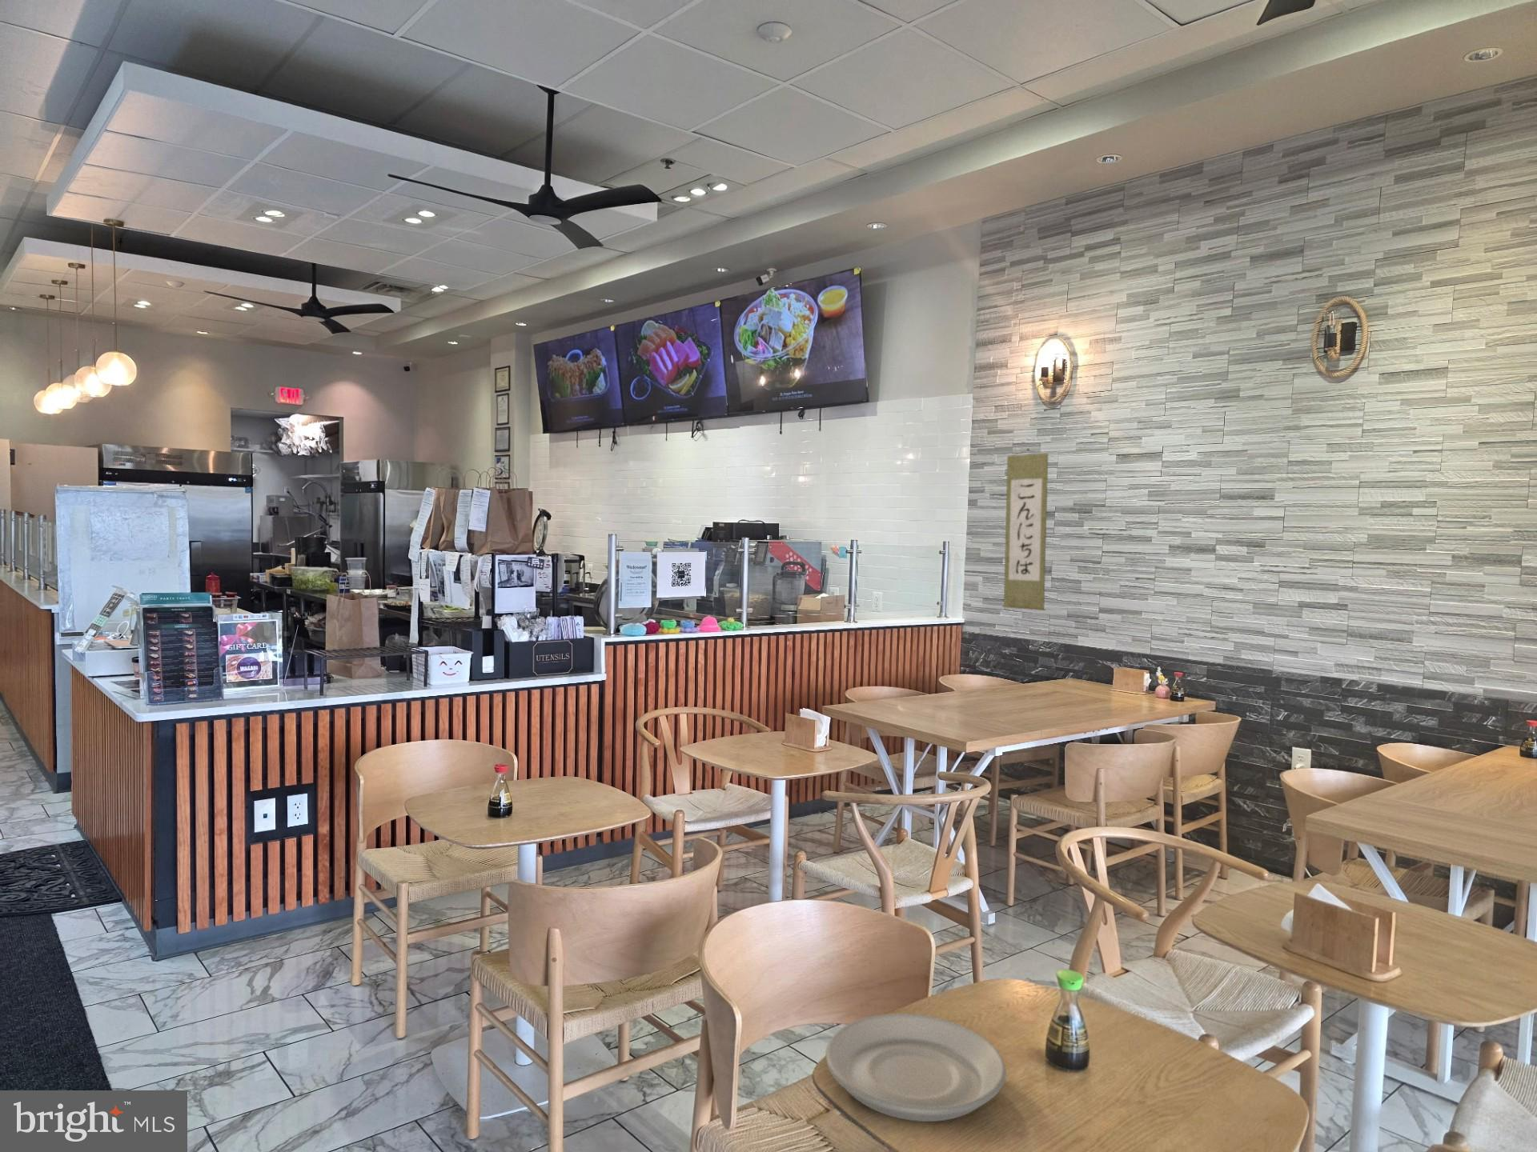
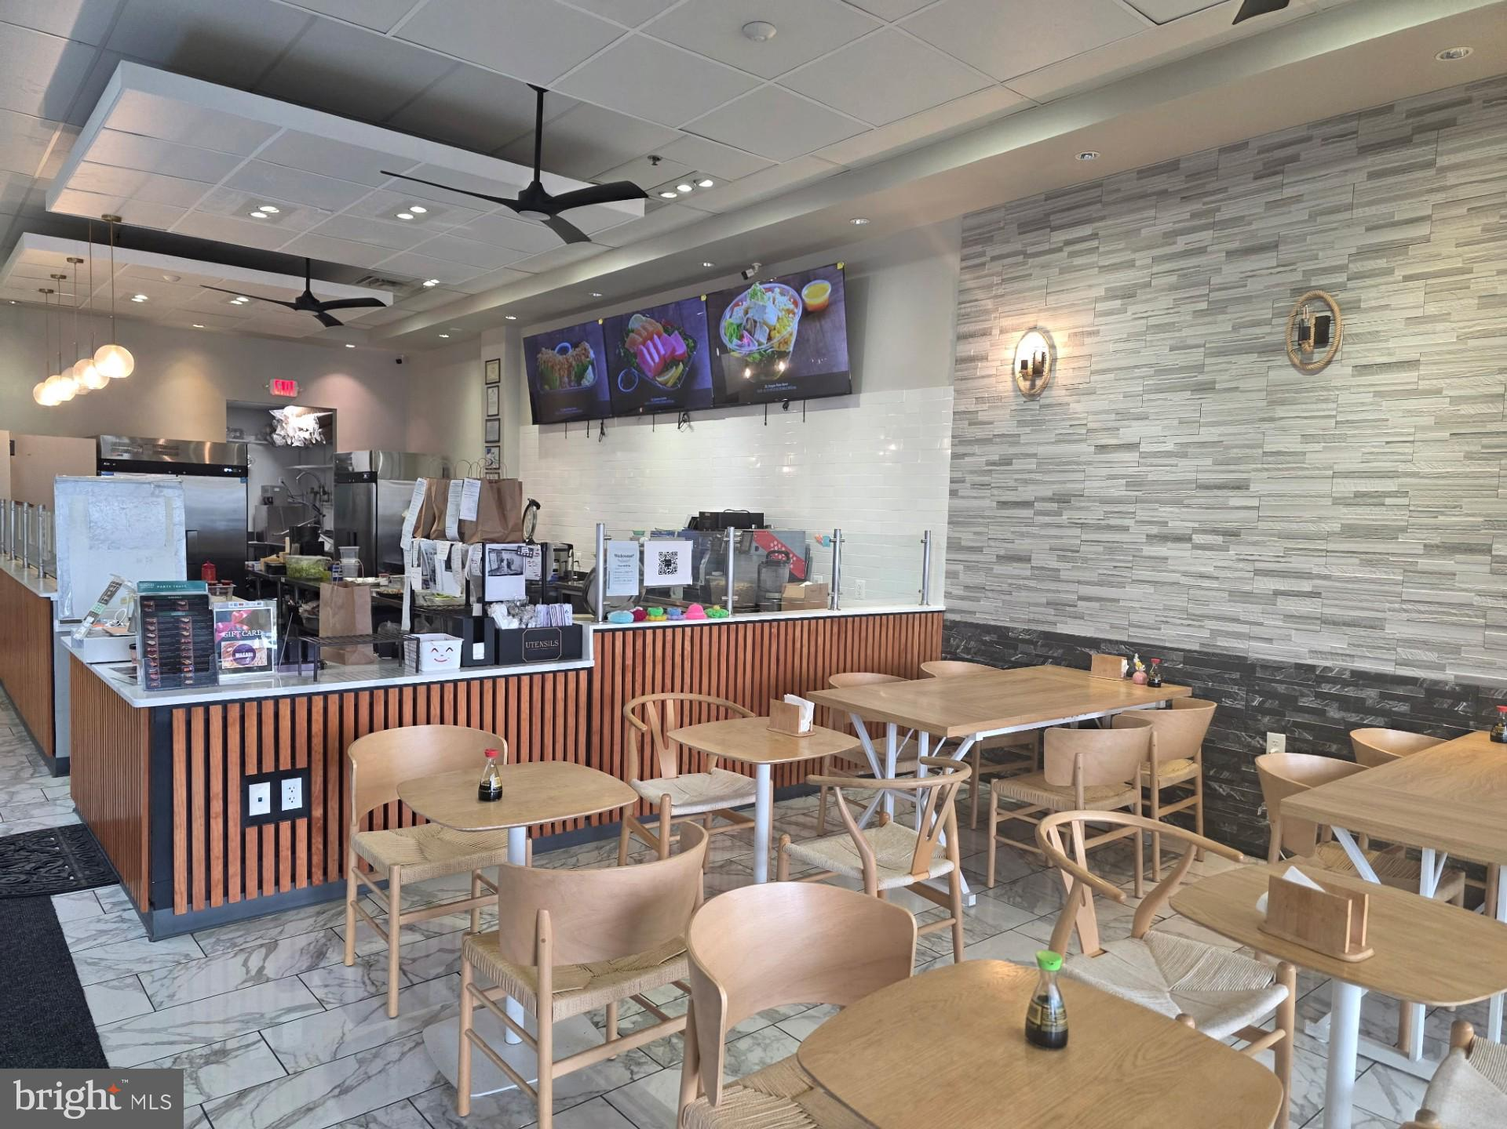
- wall scroll [1001,448,1049,611]
- plate [824,1013,1007,1123]
